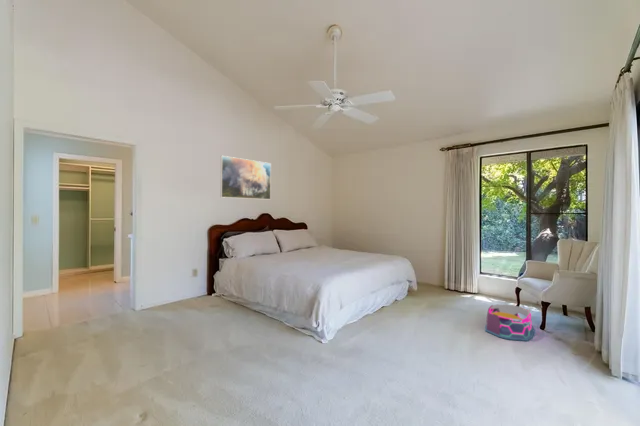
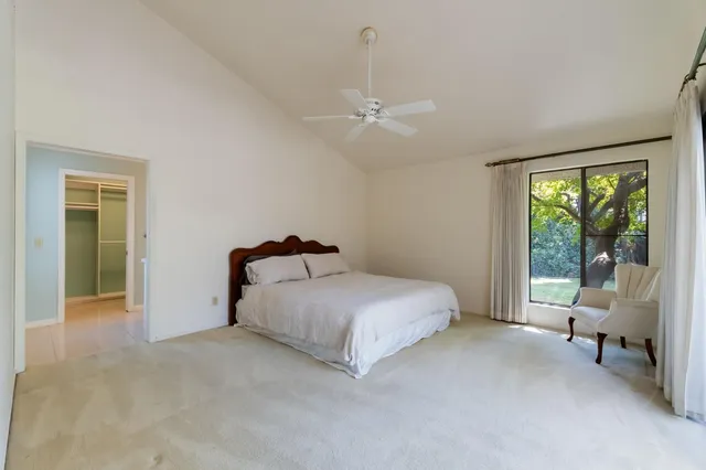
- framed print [219,155,272,200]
- storage bin [484,303,535,342]
